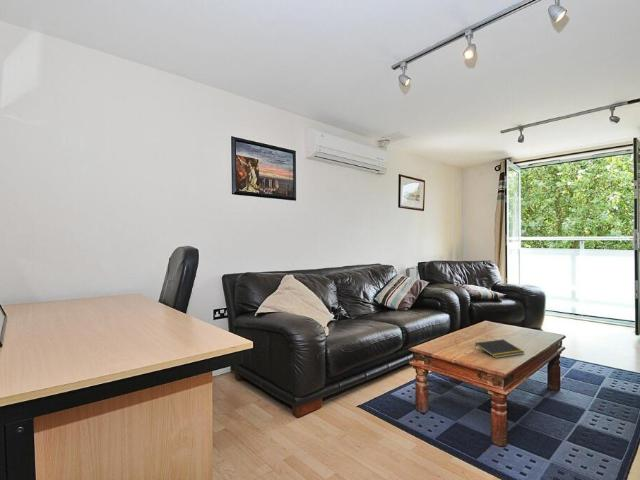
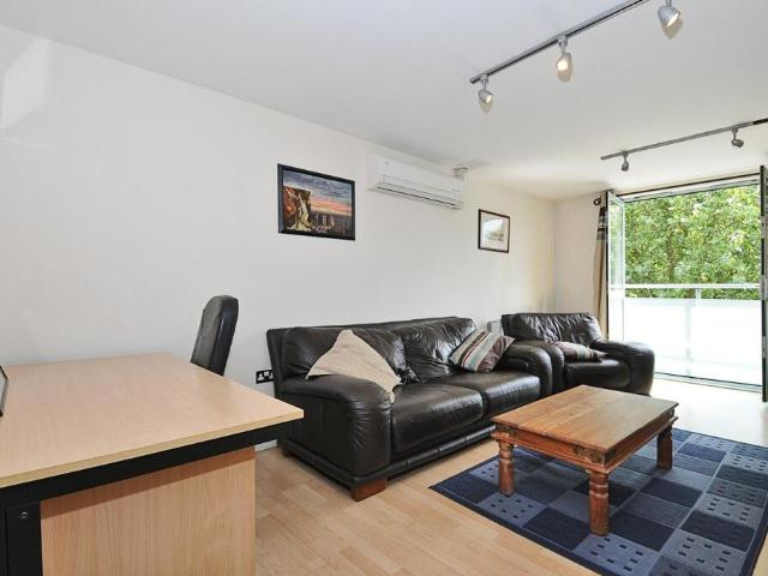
- notepad [474,339,525,359]
